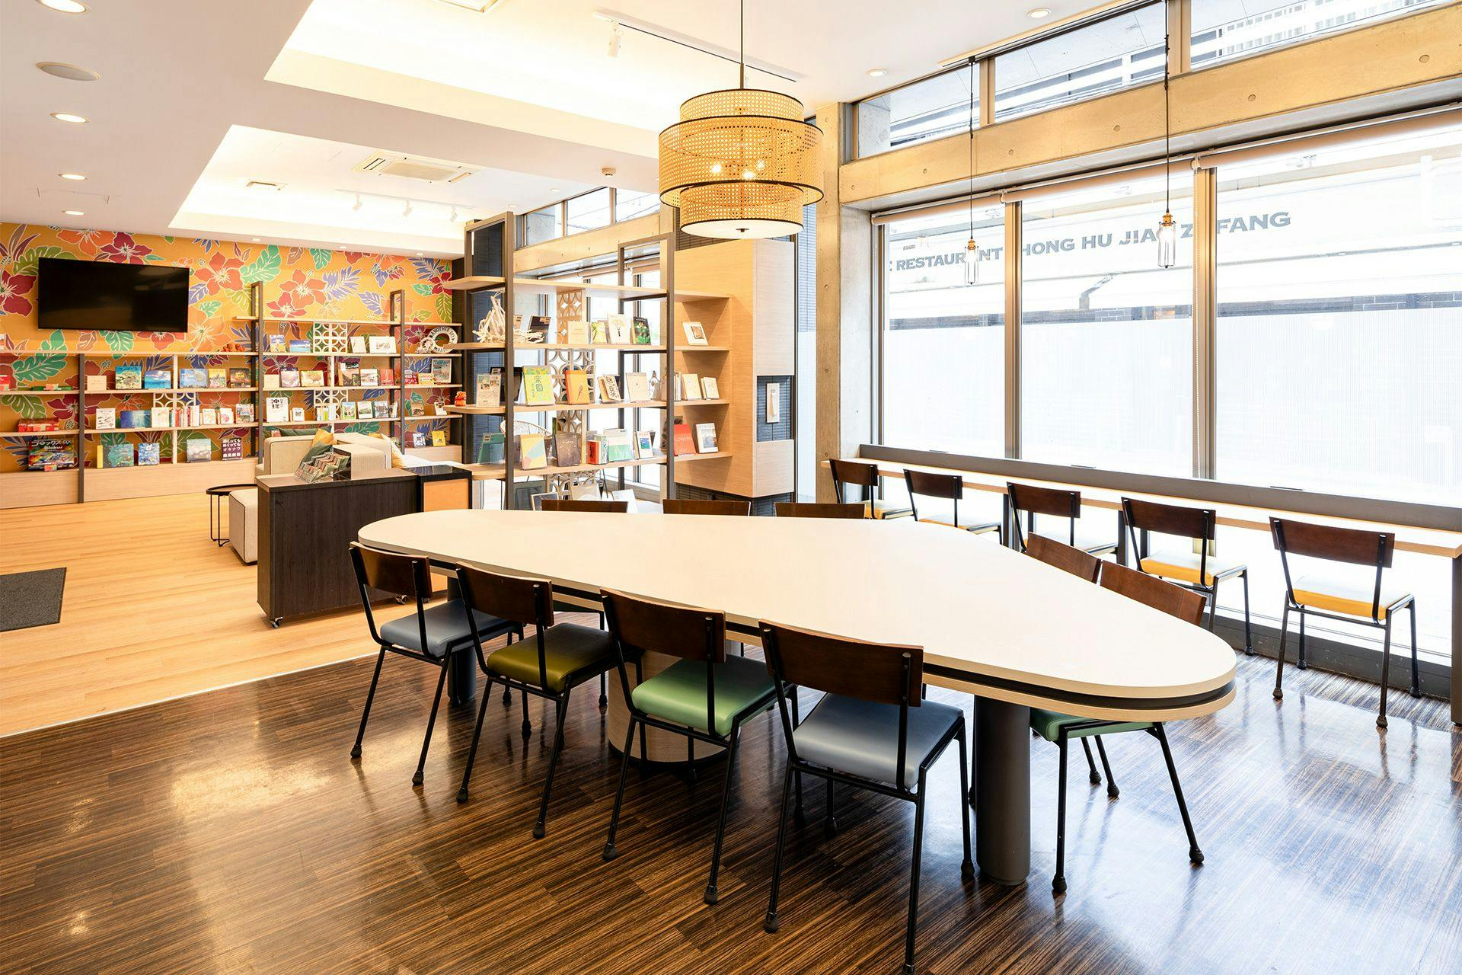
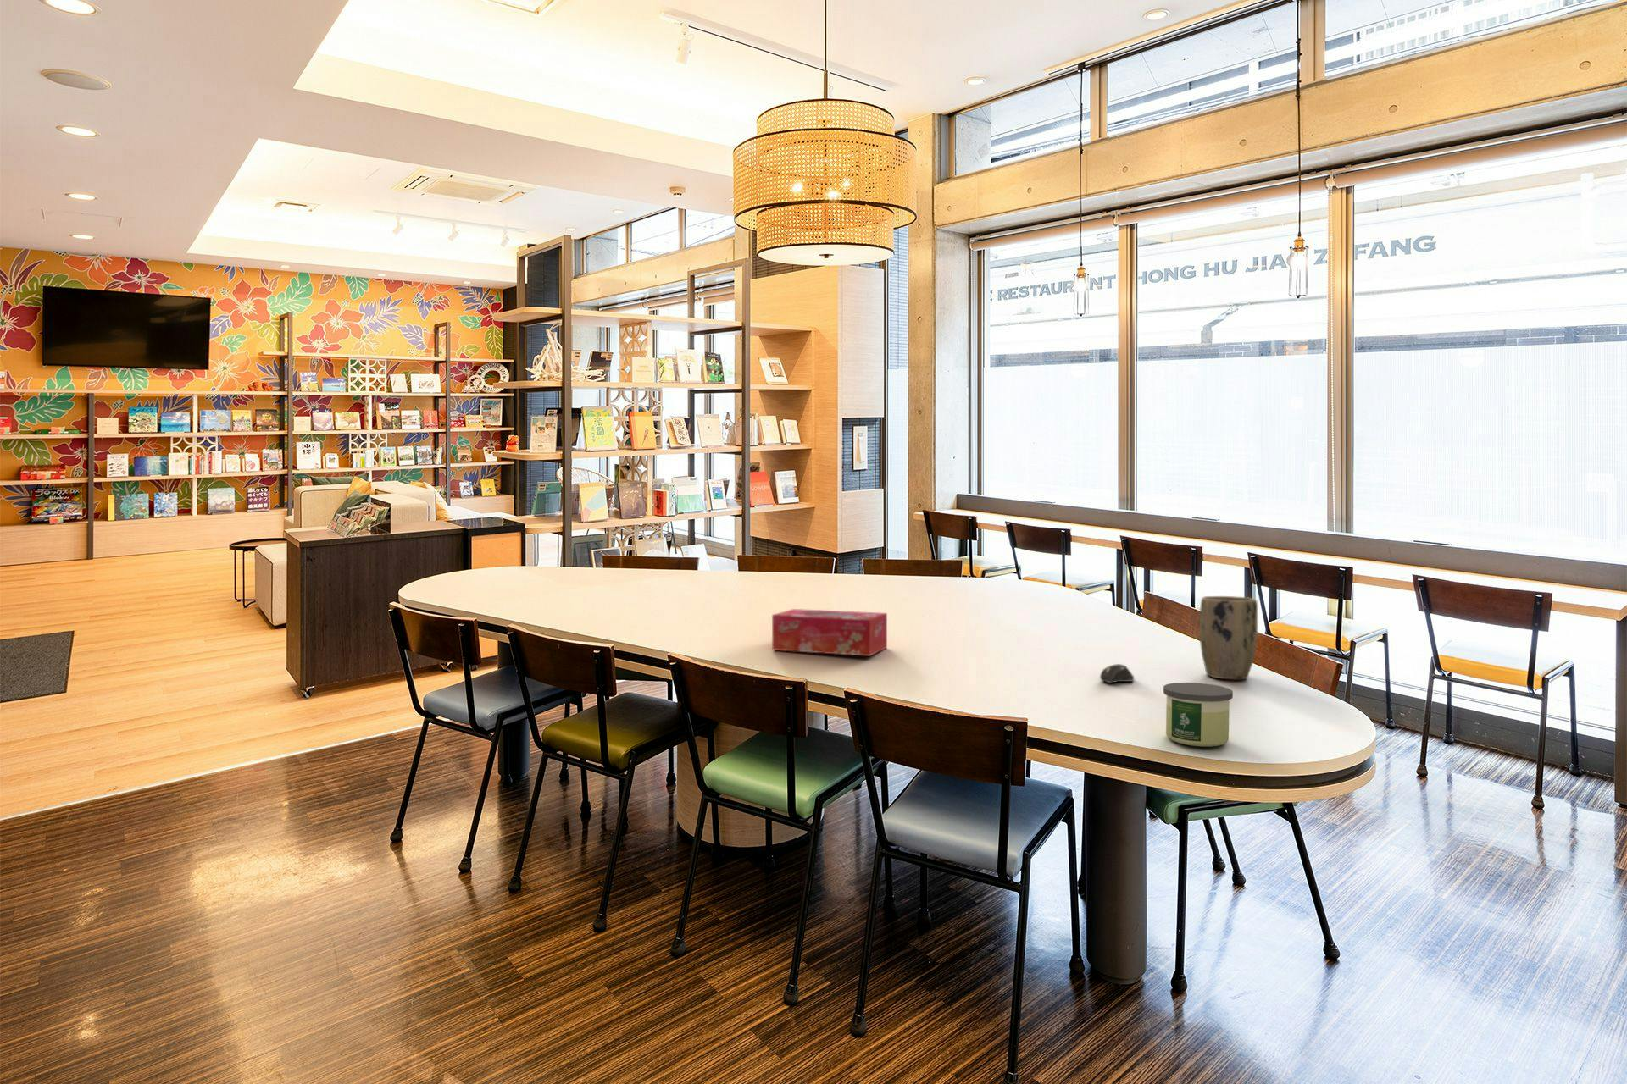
+ plant pot [1200,595,1259,680]
+ computer mouse [1099,663,1134,685]
+ candle [1162,681,1234,748]
+ tissue box [771,609,889,657]
